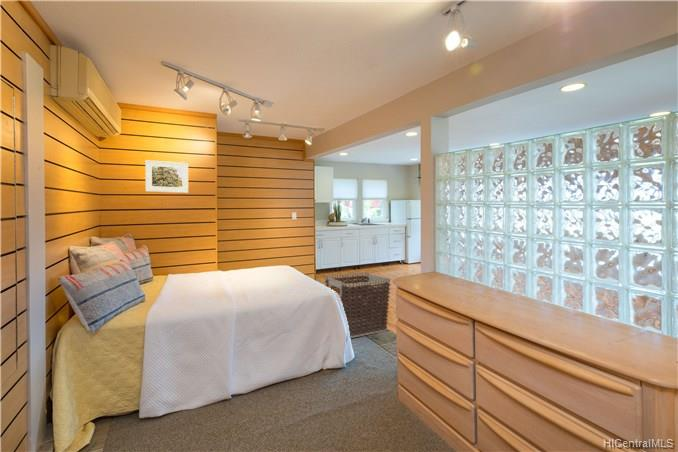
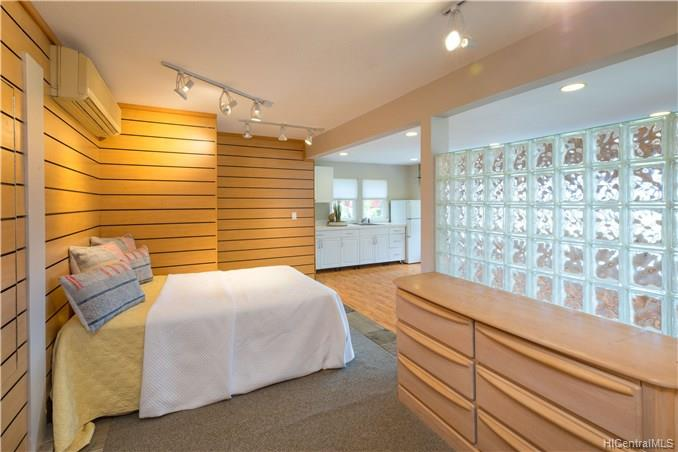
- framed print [144,159,189,194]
- clothes hamper [324,271,391,339]
